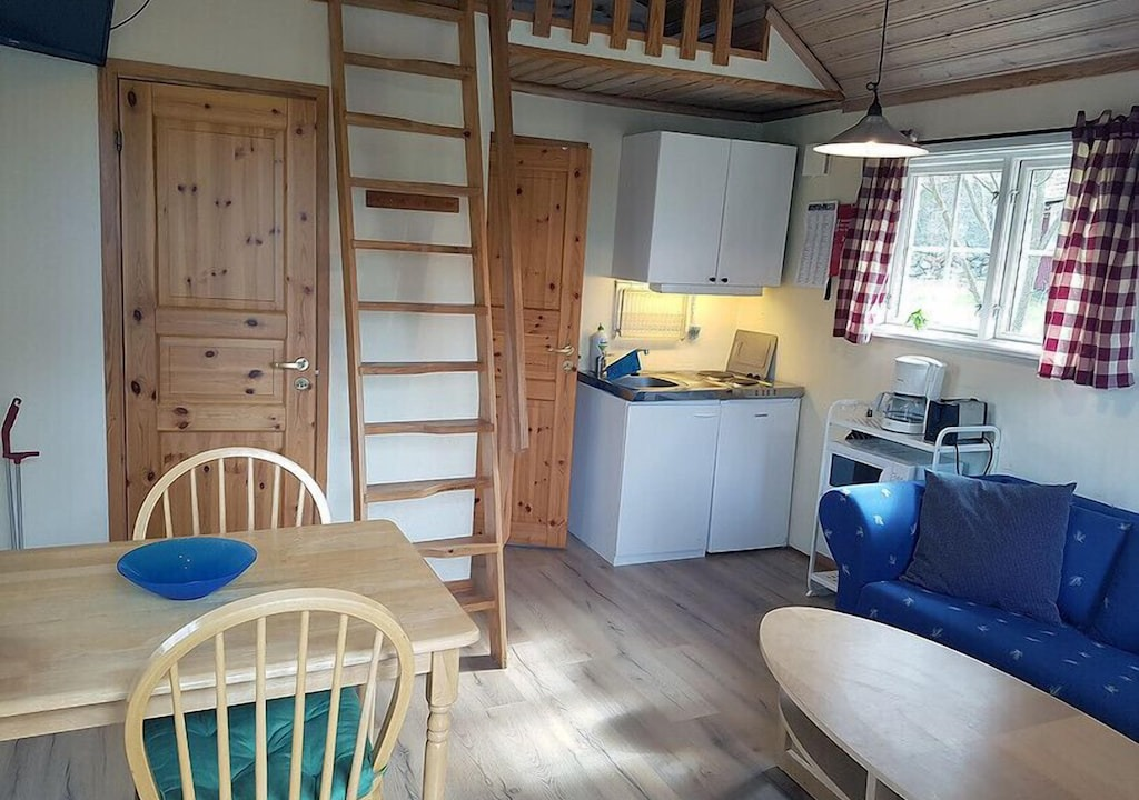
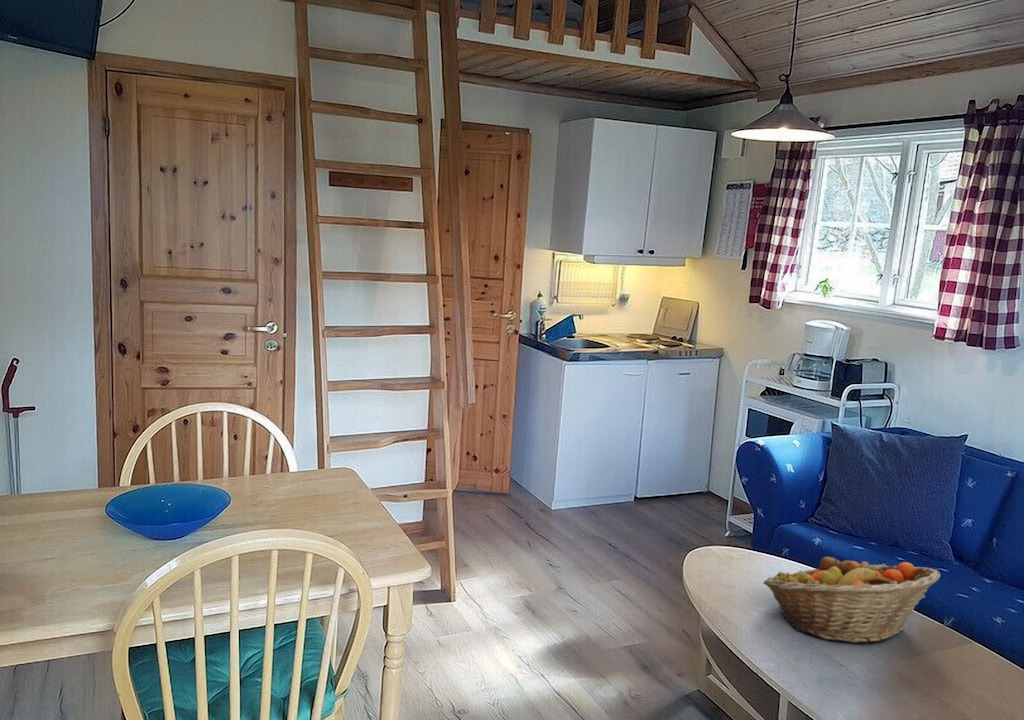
+ fruit basket [762,555,941,644]
